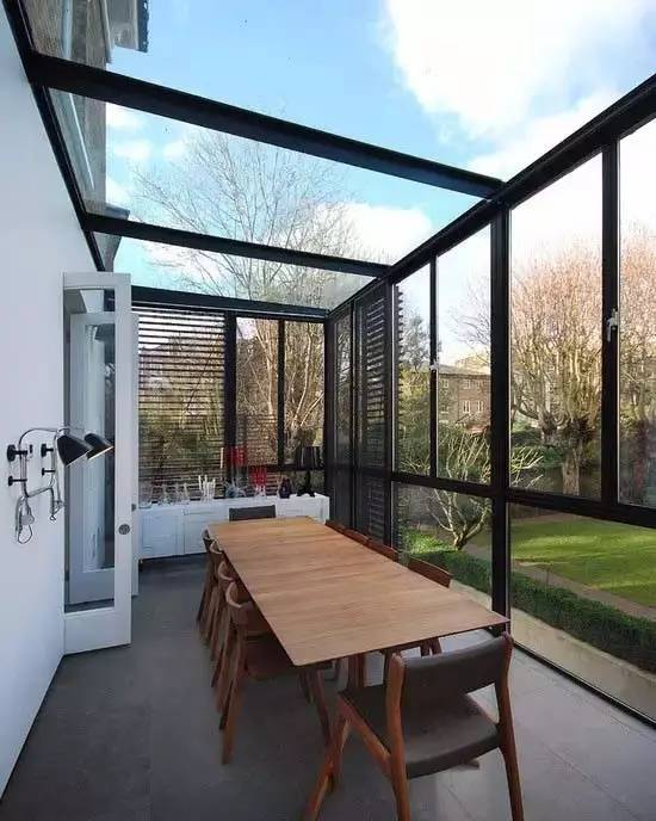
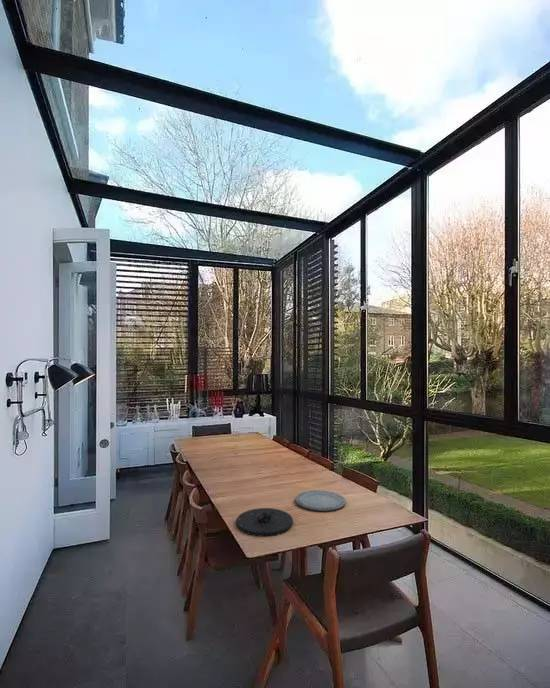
+ plate [294,489,347,512]
+ plate [235,507,294,537]
